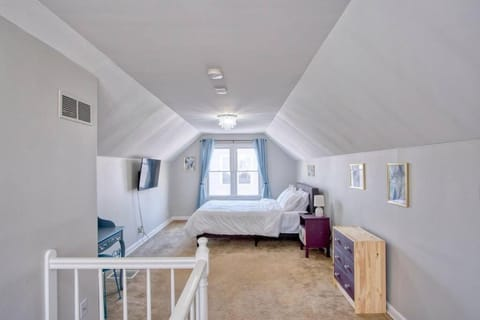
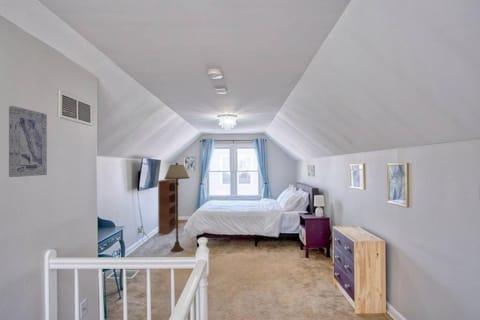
+ floor lamp [163,162,191,253]
+ bookcase [157,179,180,235]
+ wall art [8,105,48,178]
